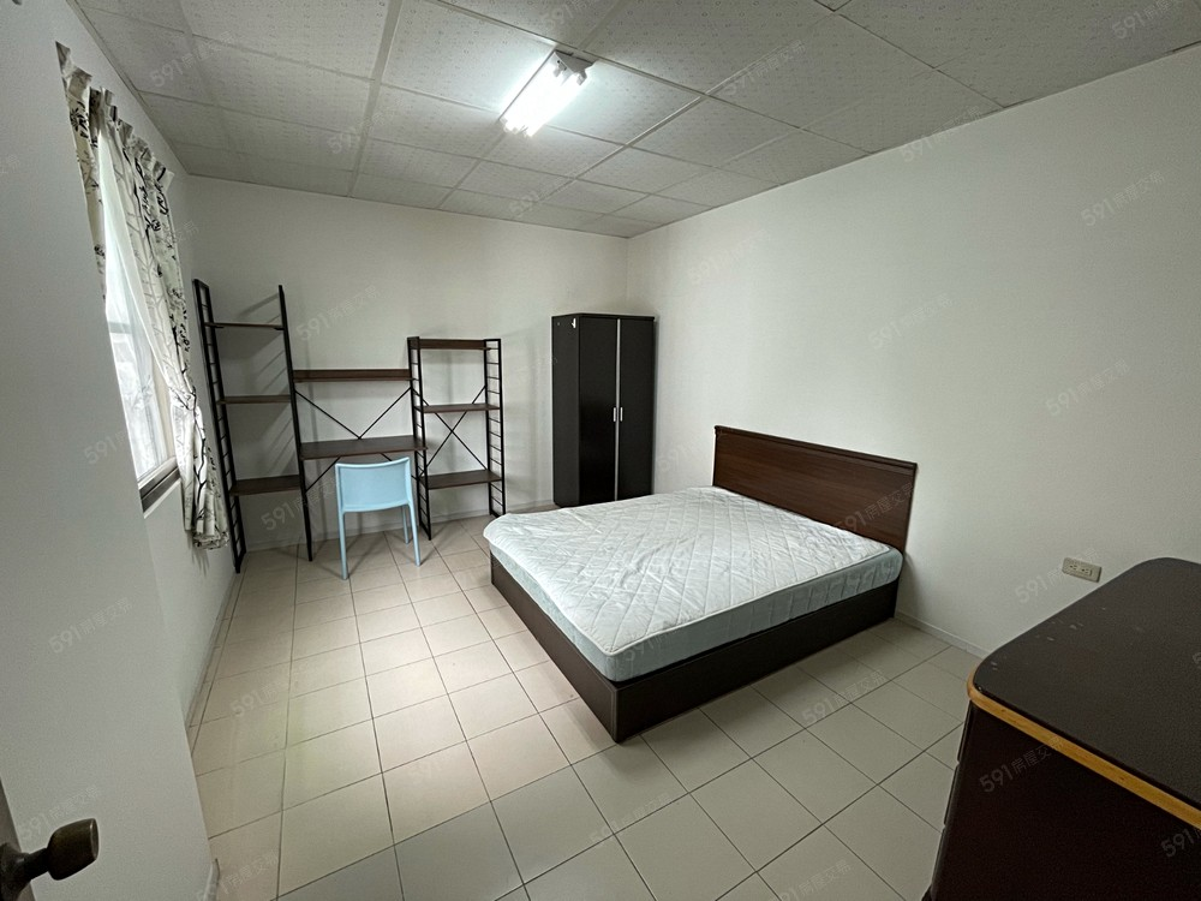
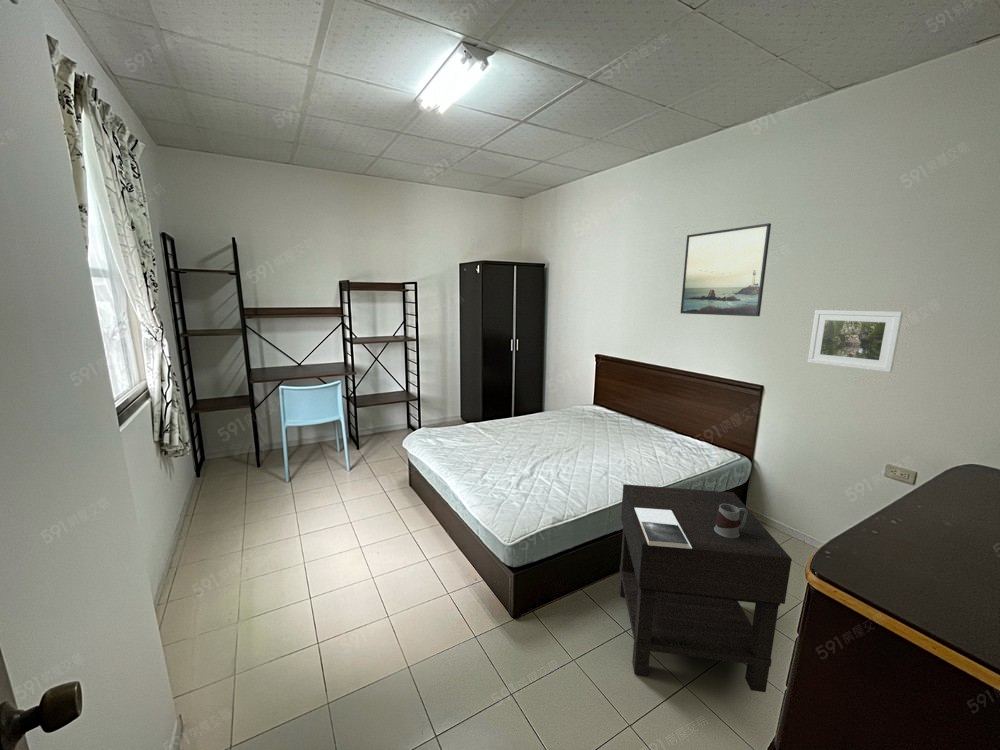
+ nightstand [618,483,793,693]
+ book [634,508,692,549]
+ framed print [807,309,904,373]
+ mug [714,504,748,538]
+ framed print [679,222,772,317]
